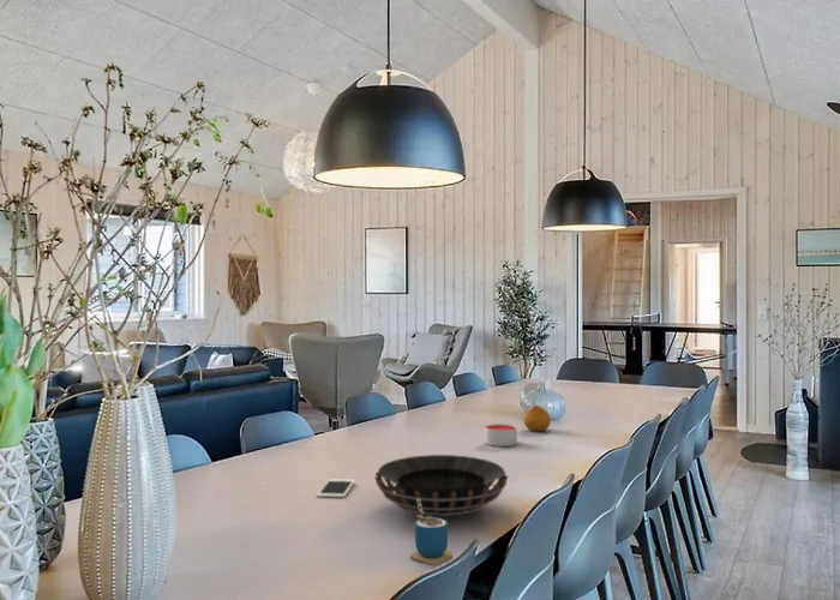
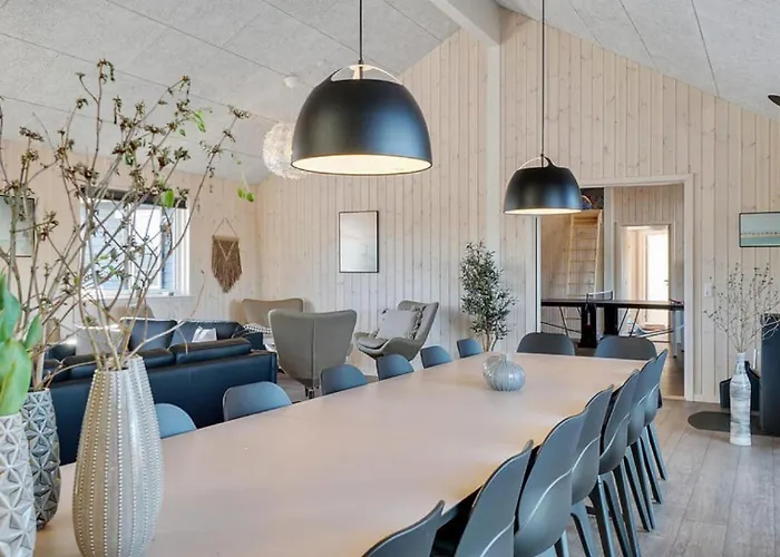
- fruit [522,404,552,432]
- cell phone [316,478,356,499]
- cup [409,499,454,566]
- decorative bowl [373,454,509,517]
- candle [484,422,518,448]
